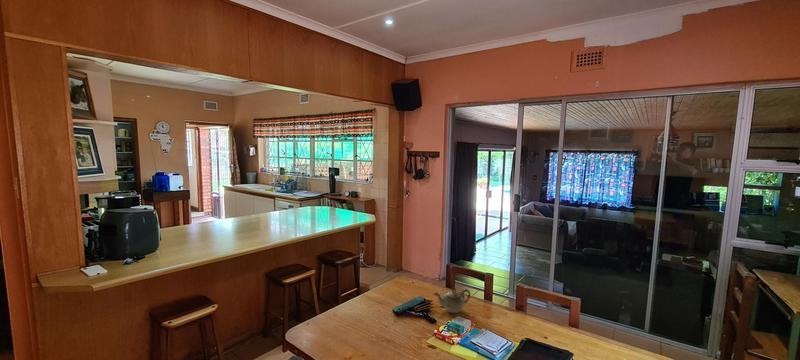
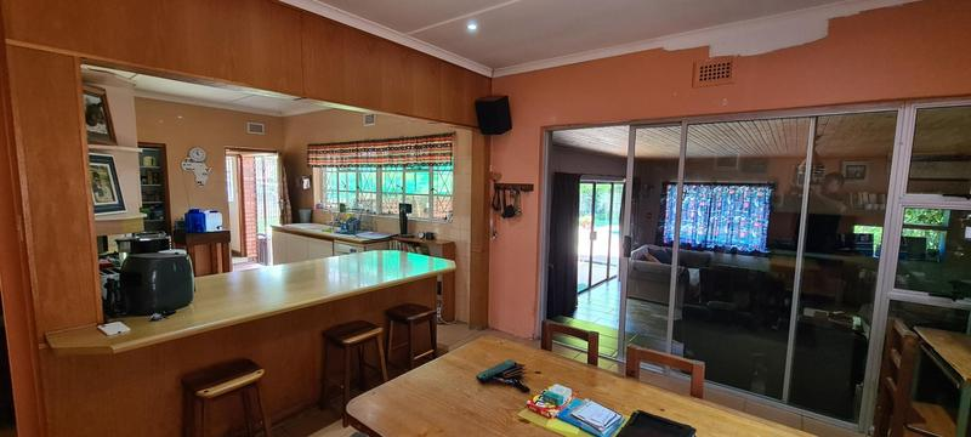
- teapot [433,287,471,314]
